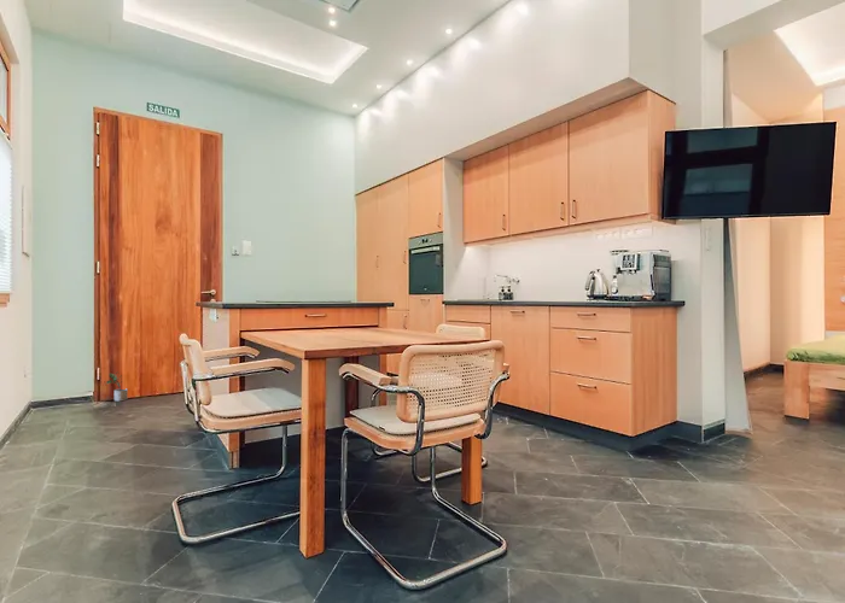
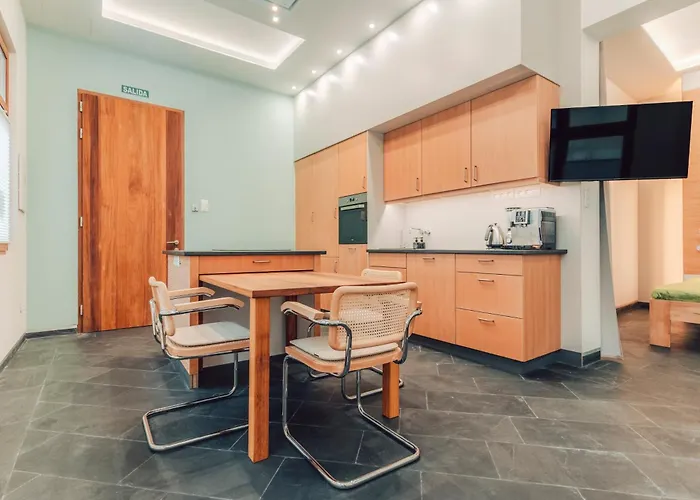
- potted plant [105,371,129,403]
